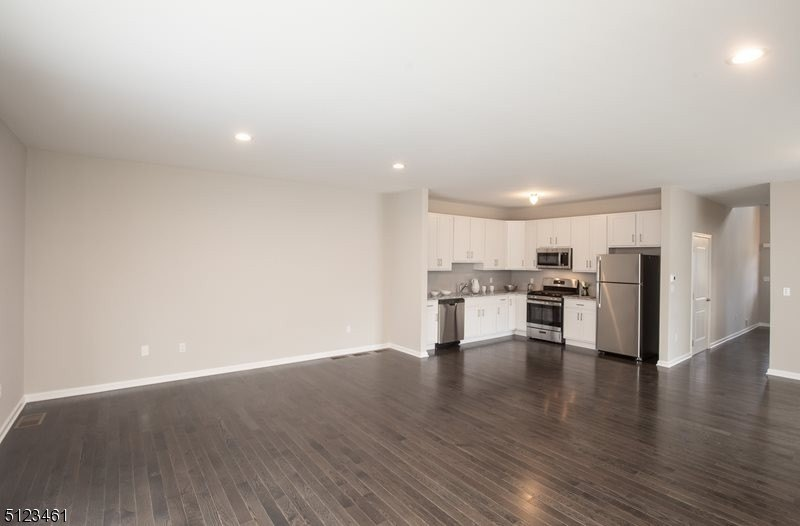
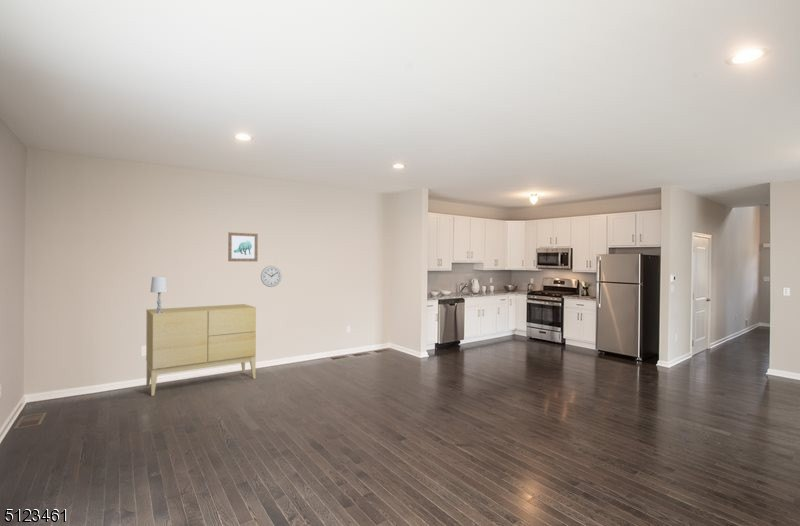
+ sideboard [145,303,257,397]
+ wall clock [260,265,283,288]
+ wall art [227,232,259,262]
+ table lamp [150,276,169,313]
